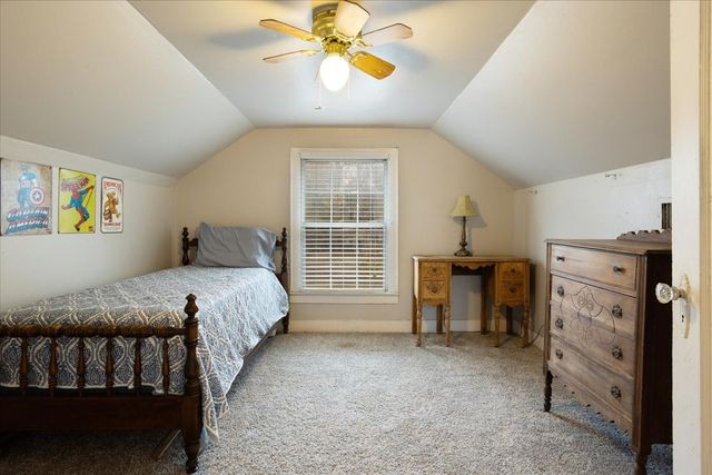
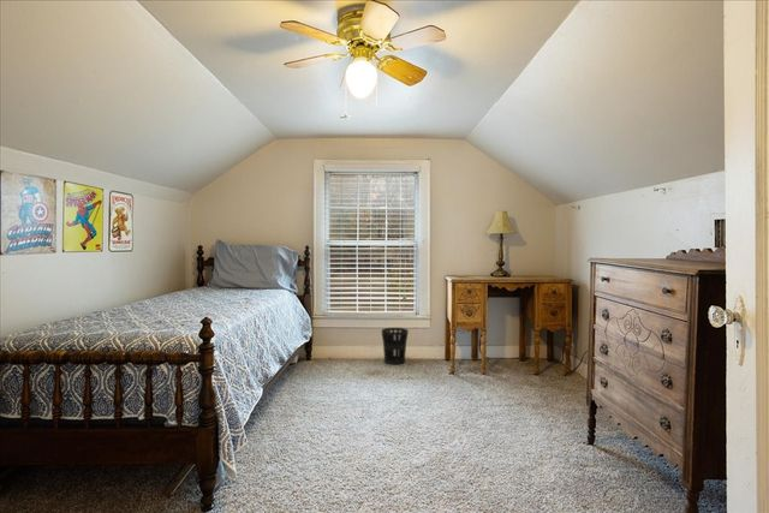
+ wastebasket [381,327,410,365]
